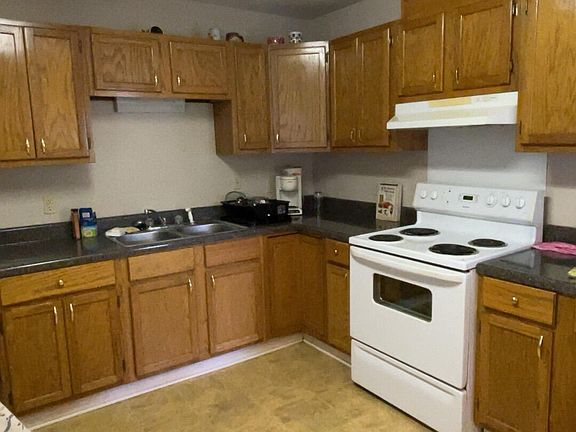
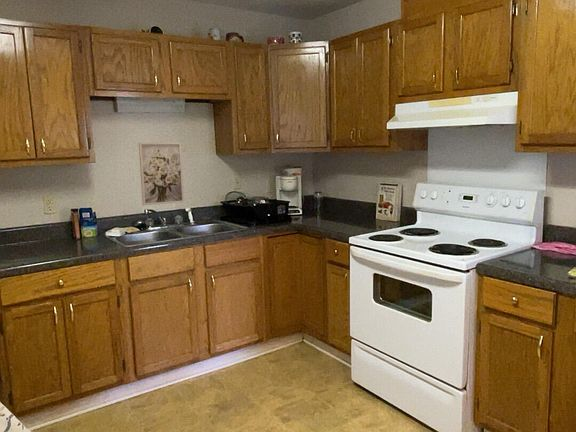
+ wall art [138,141,185,206]
